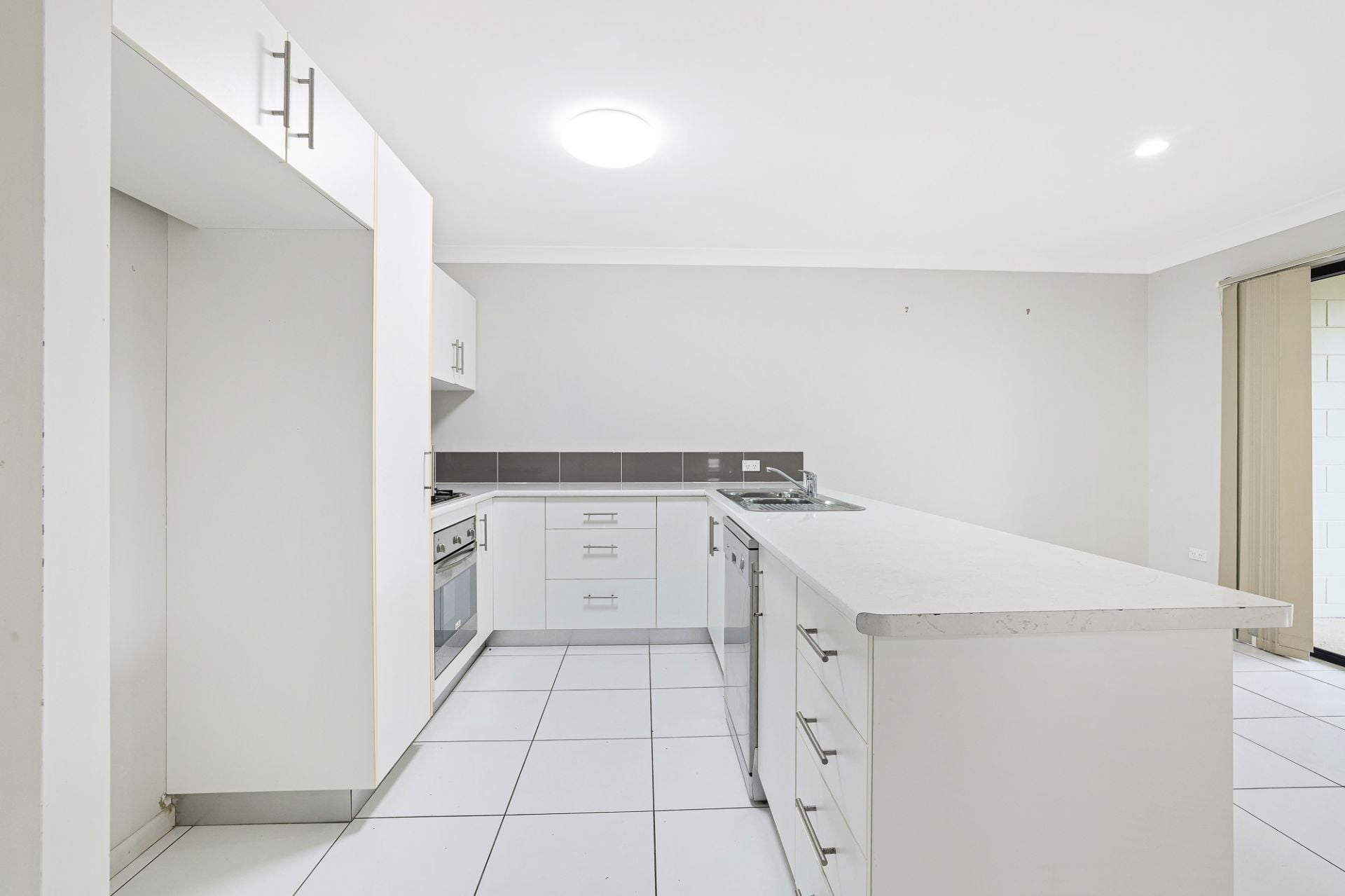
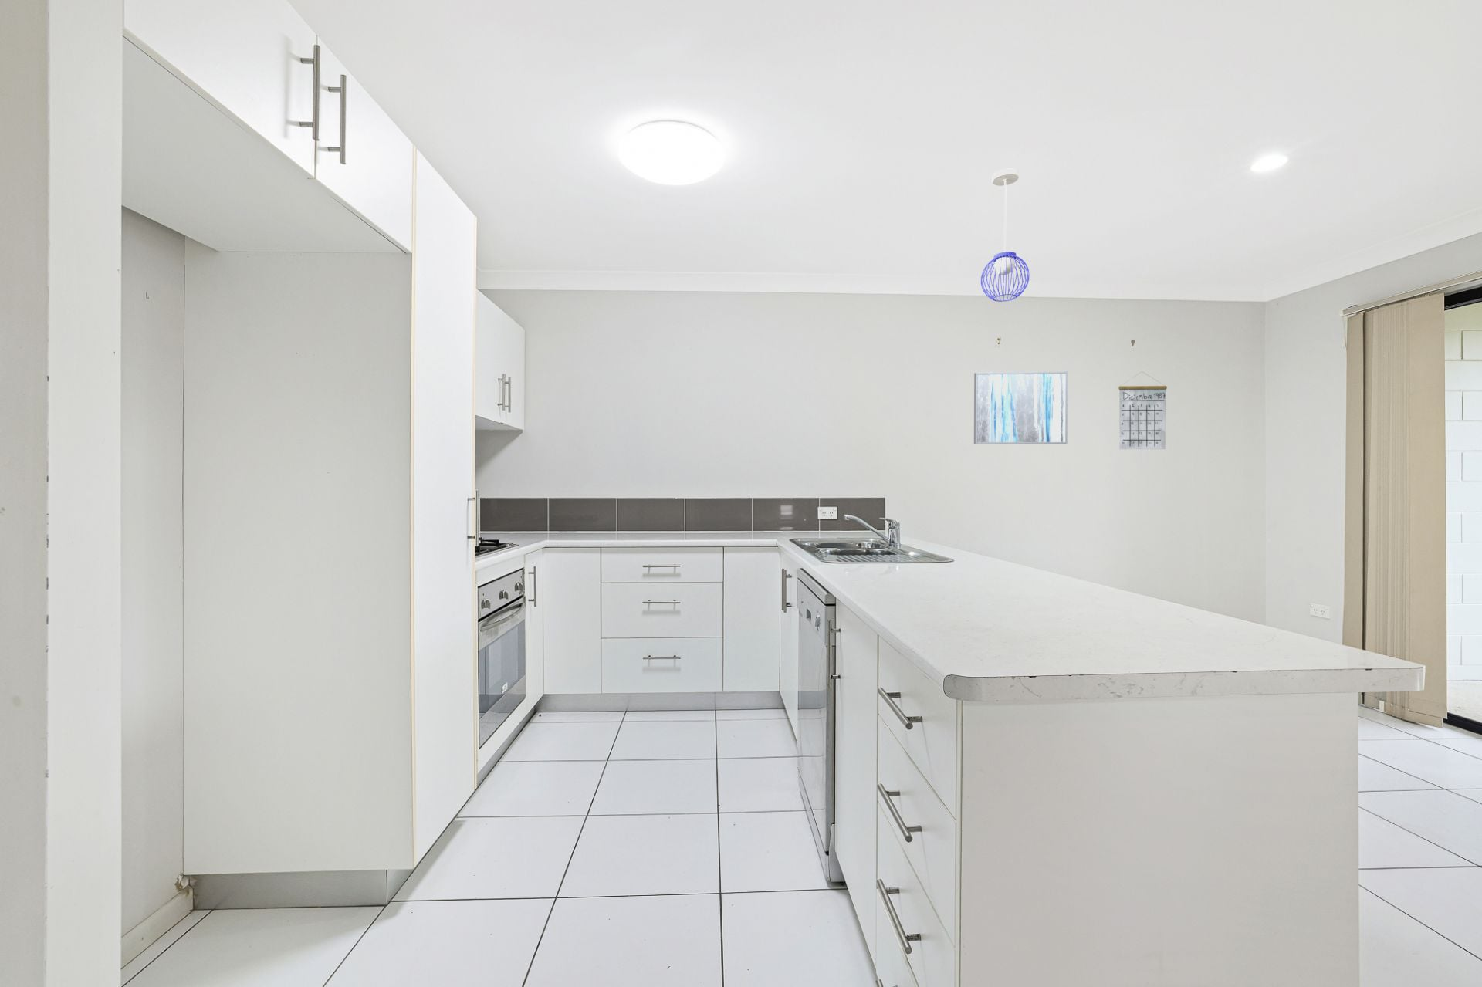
+ wall art [973,371,1069,445]
+ pendant light [981,169,1029,303]
+ calendar [1117,370,1168,449]
